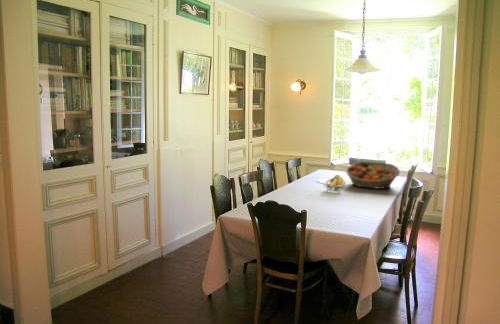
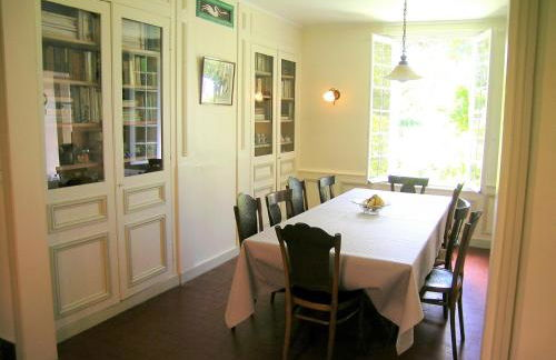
- fruit basket [345,161,401,190]
